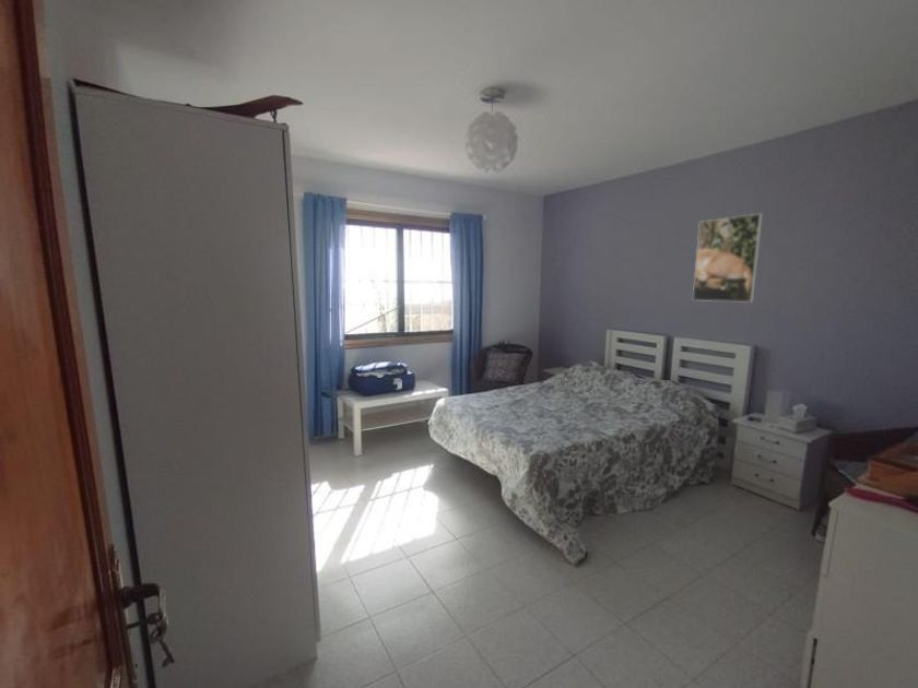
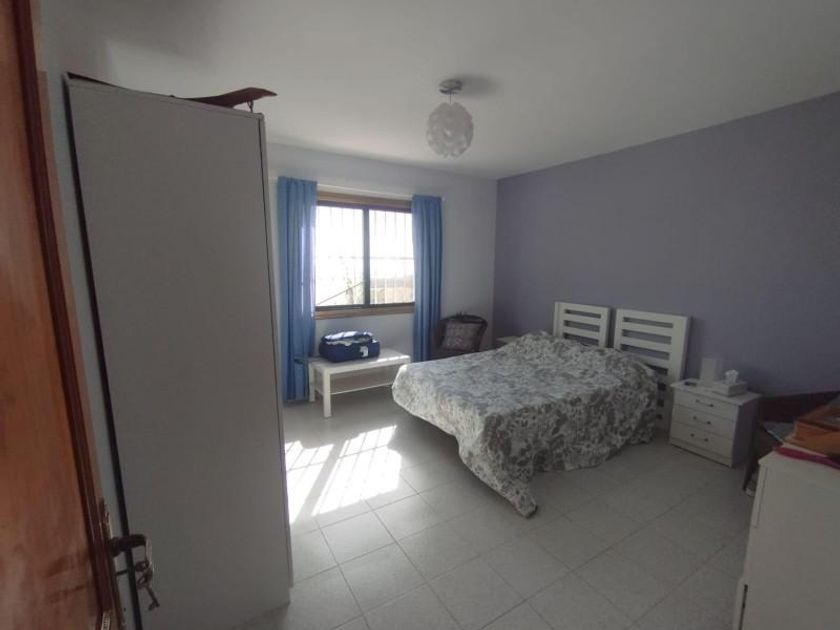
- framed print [692,213,764,304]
